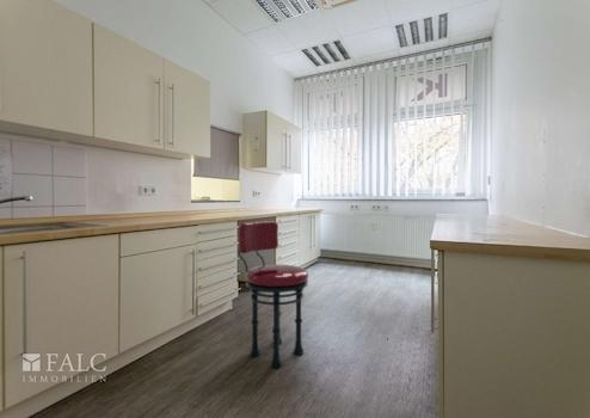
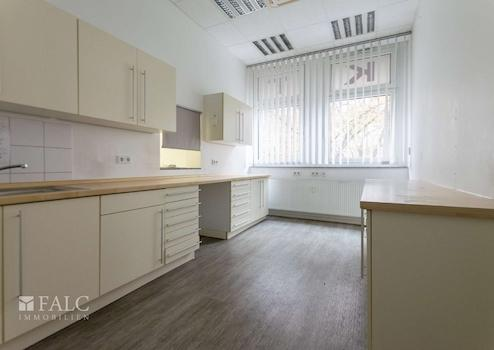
- stool [236,220,309,369]
